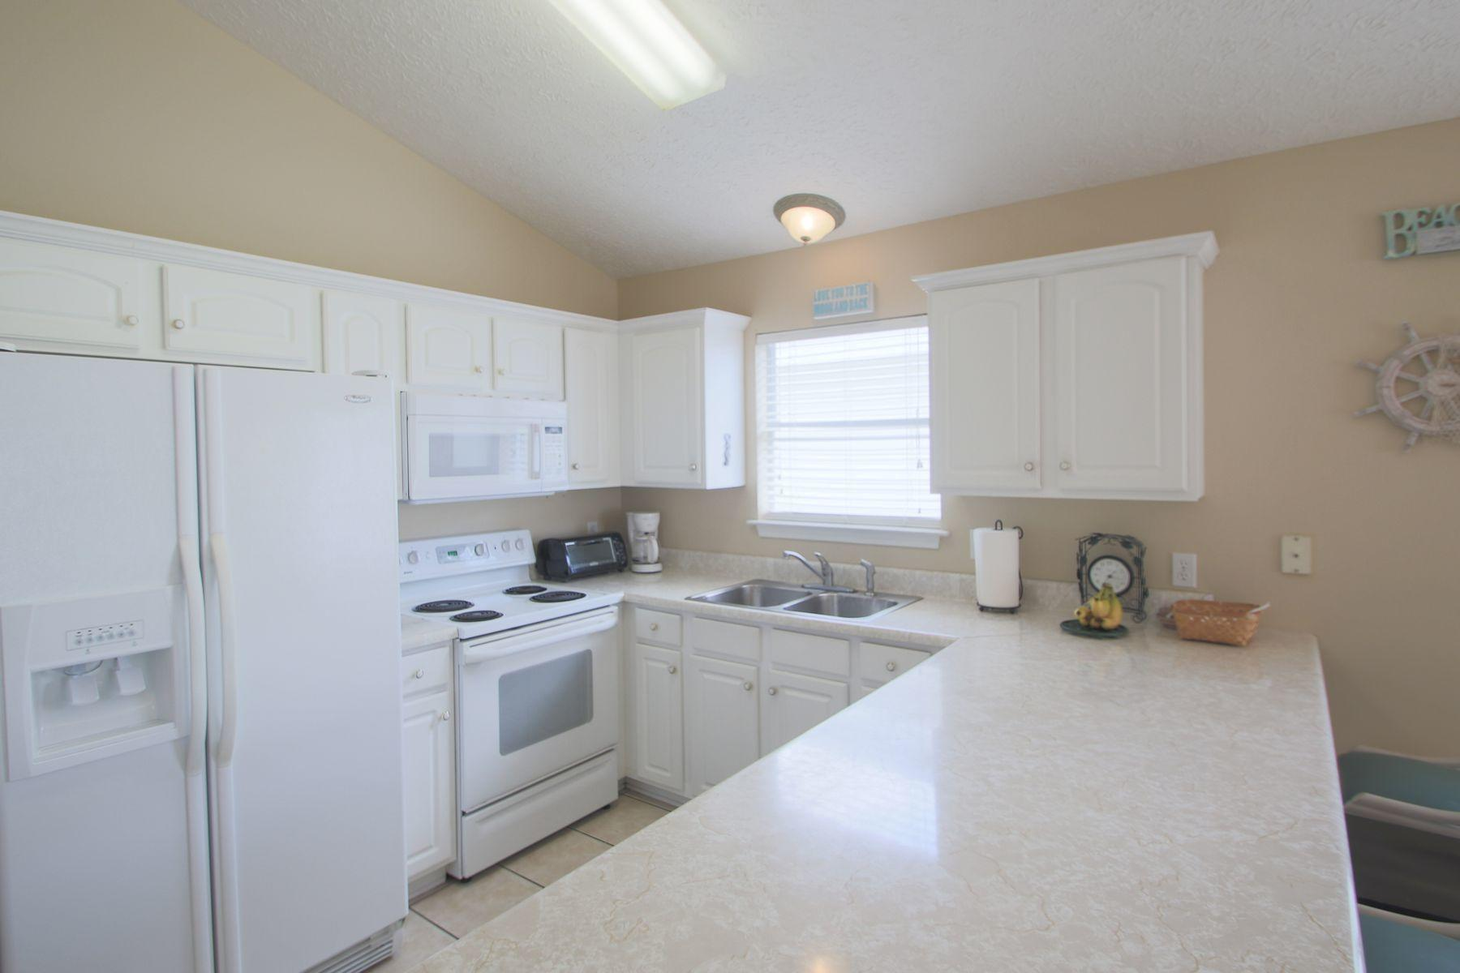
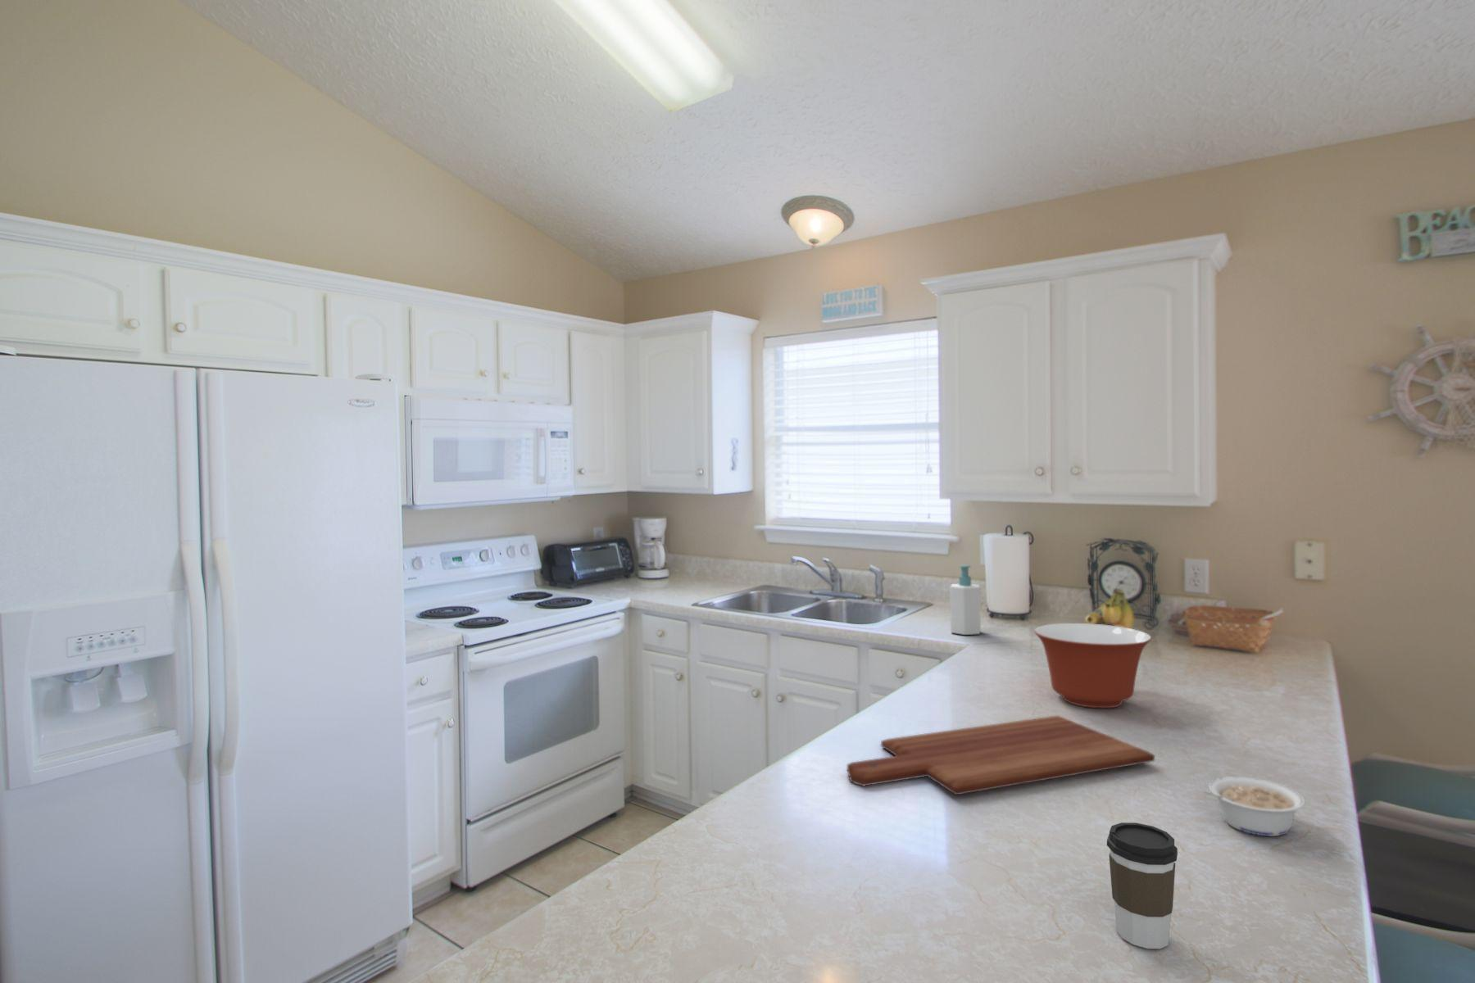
+ coffee cup [1106,822,1179,949]
+ legume [1202,776,1305,837]
+ mixing bowl [1034,622,1152,709]
+ cutting board [846,714,1156,795]
+ soap bottle [949,564,982,635]
